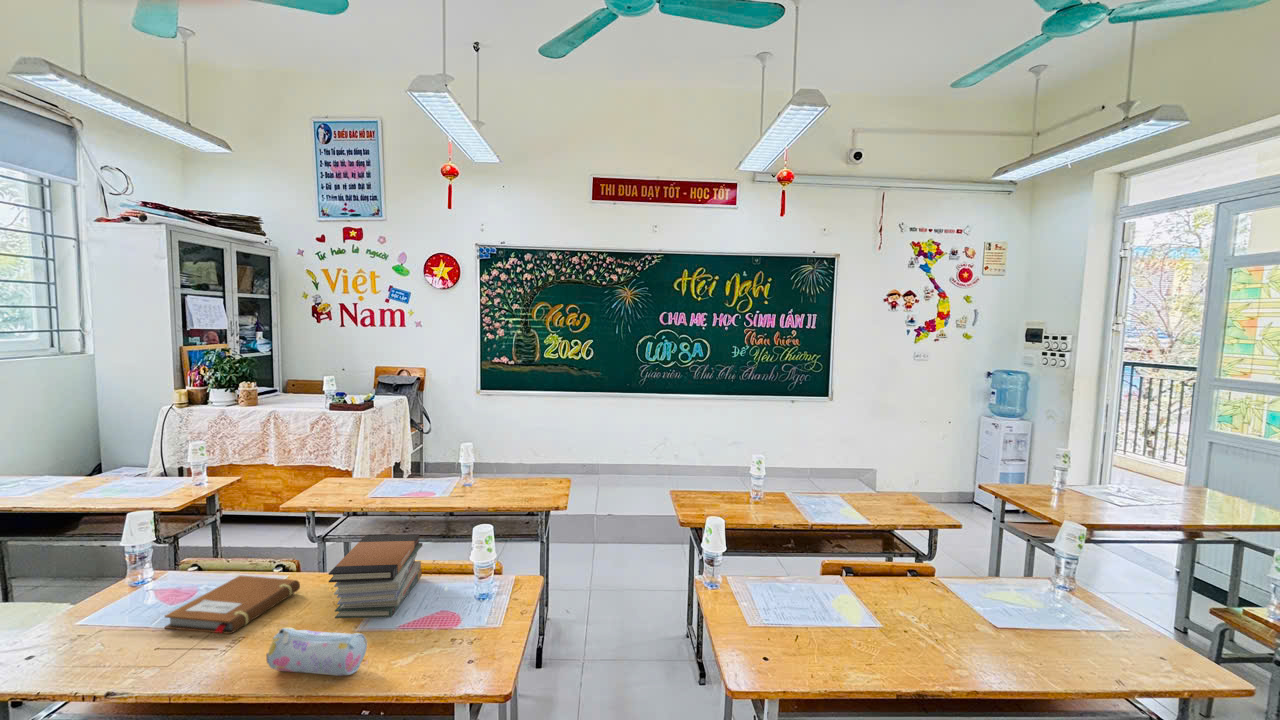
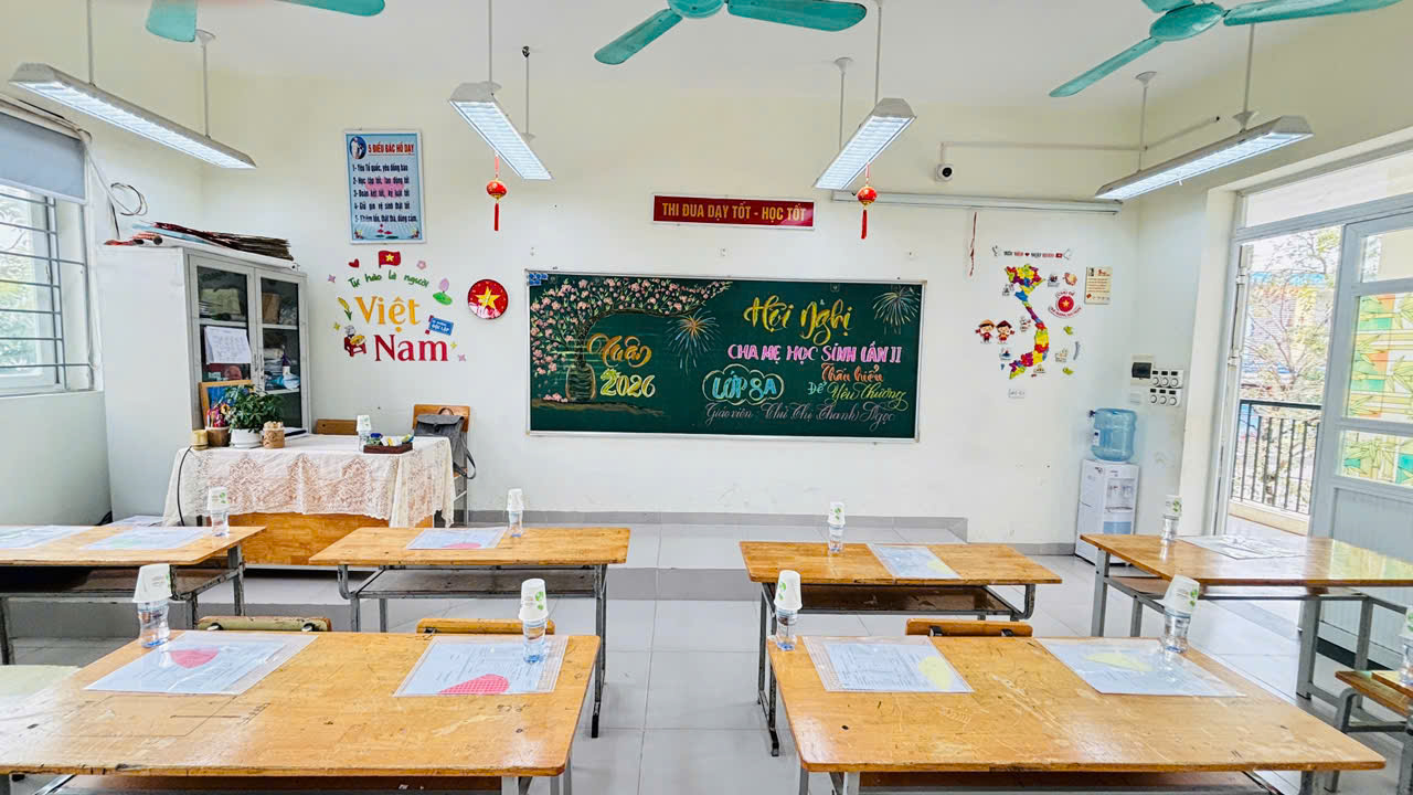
- pencil case [265,626,368,677]
- book stack [328,533,423,619]
- notebook [163,574,301,635]
